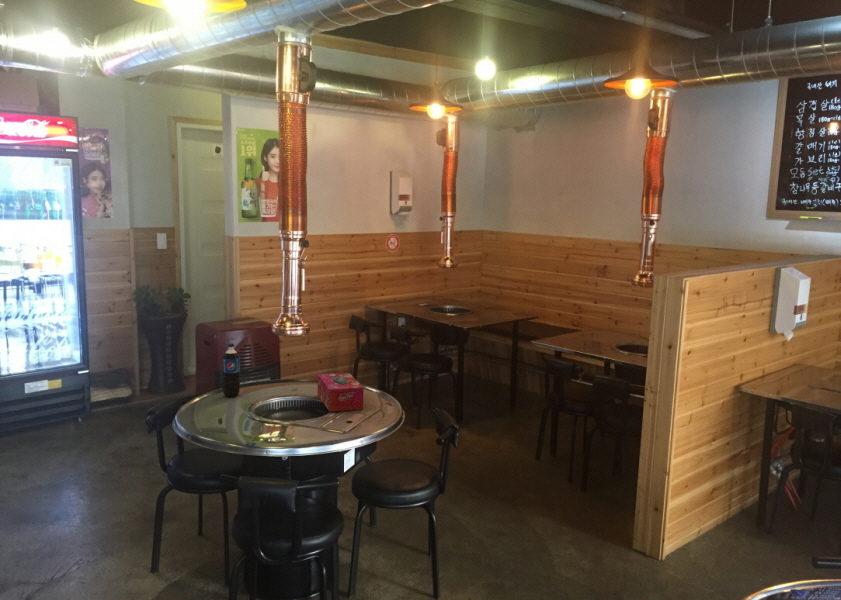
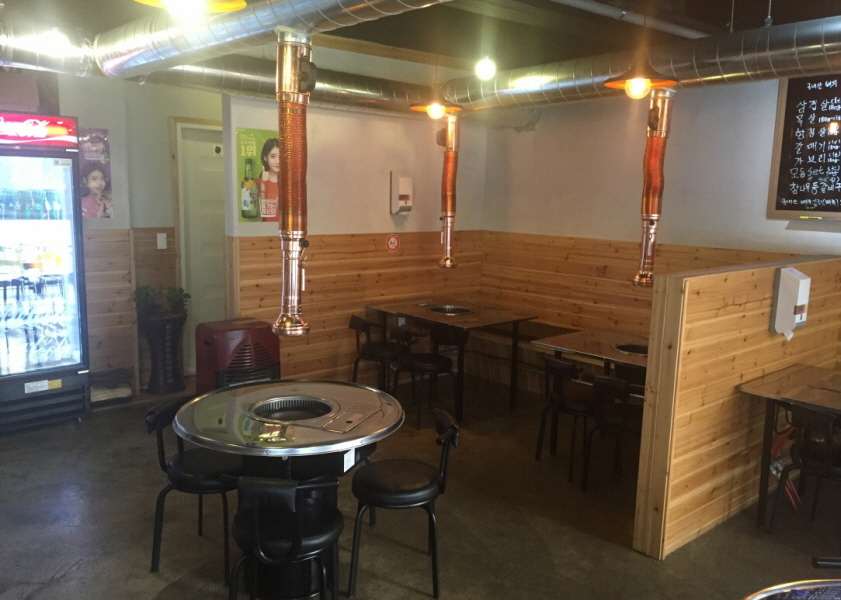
- pop [222,343,241,398]
- tissue box [317,372,364,412]
